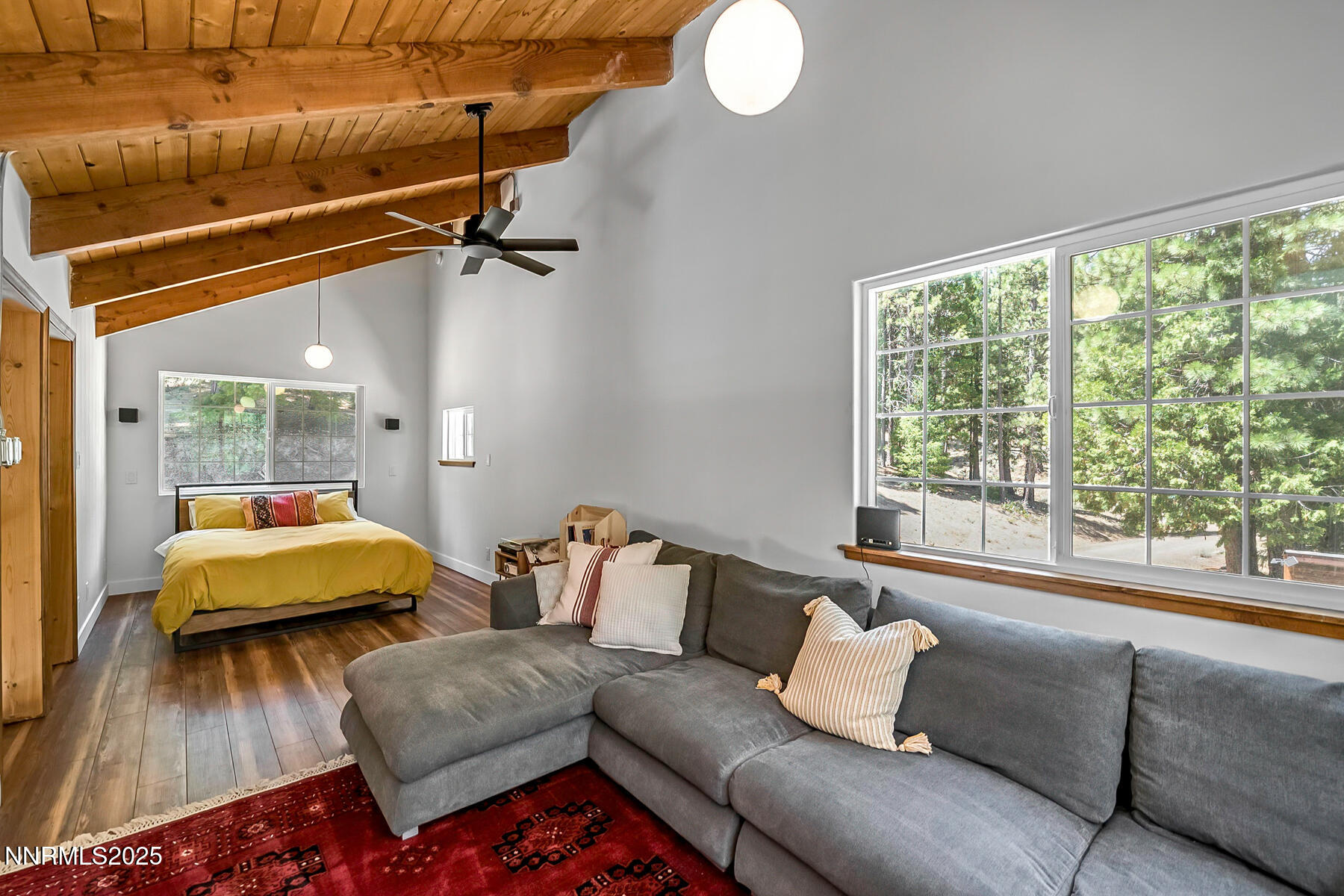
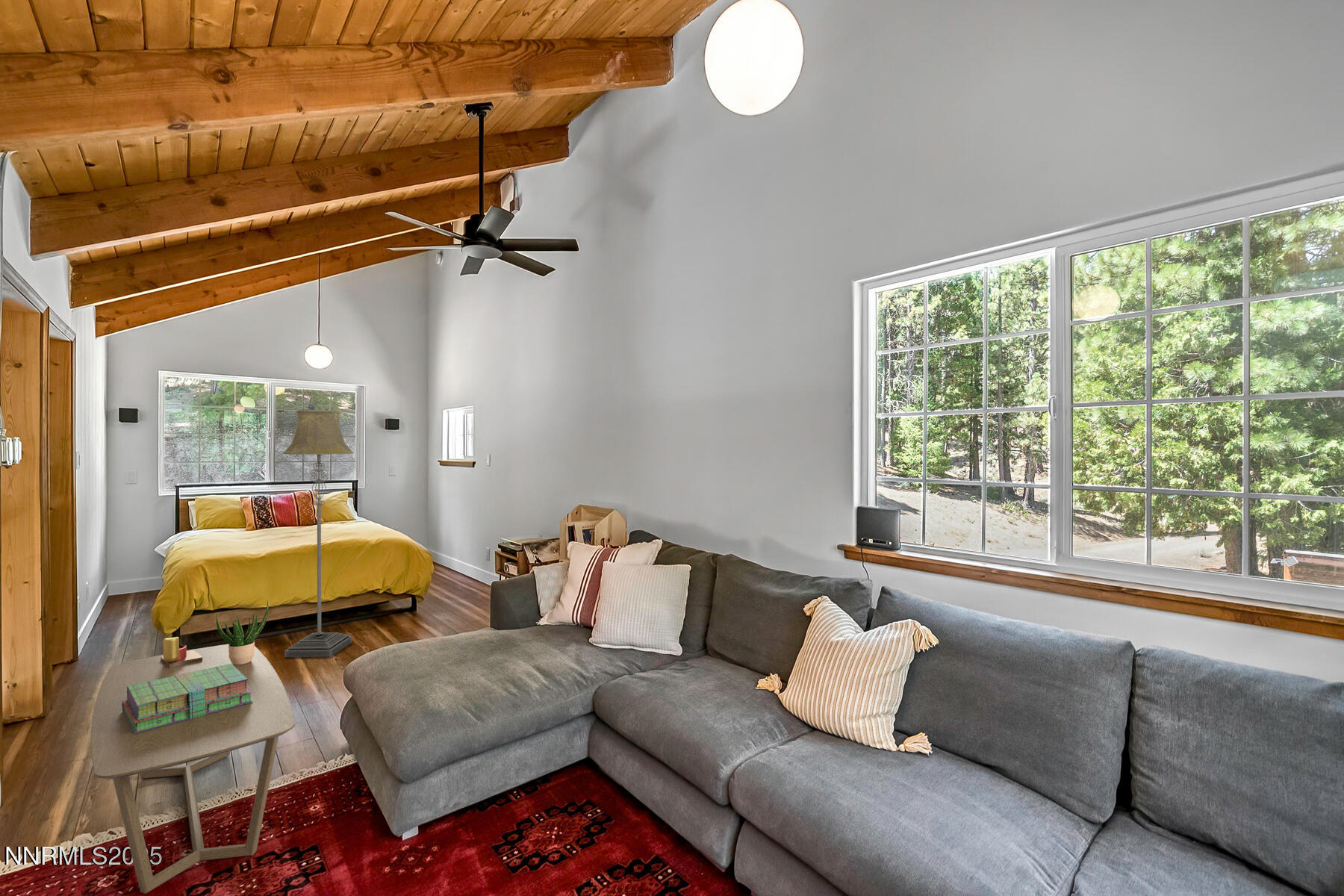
+ candle [161,636,202,668]
+ coffee table [90,644,296,895]
+ stack of books [122,664,252,733]
+ potted plant [216,600,269,665]
+ floor lamp [281,410,354,658]
